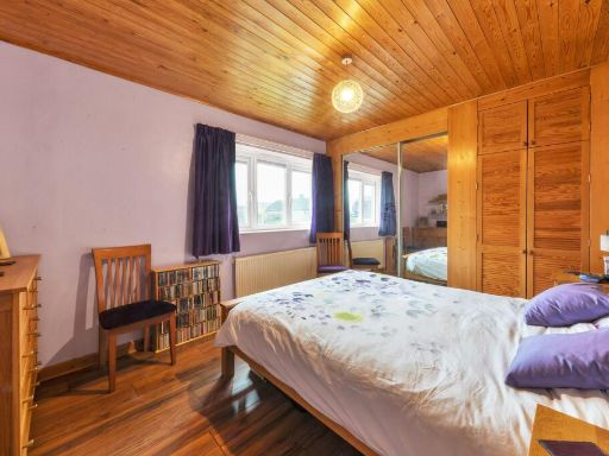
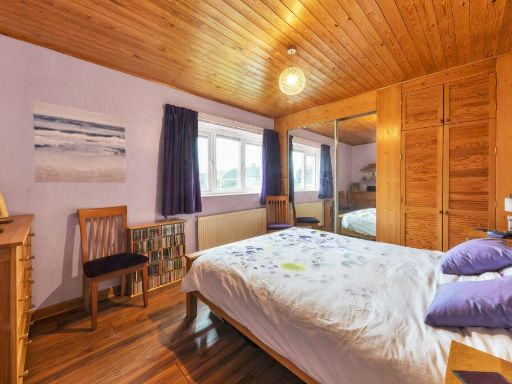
+ wall art [32,100,127,184]
